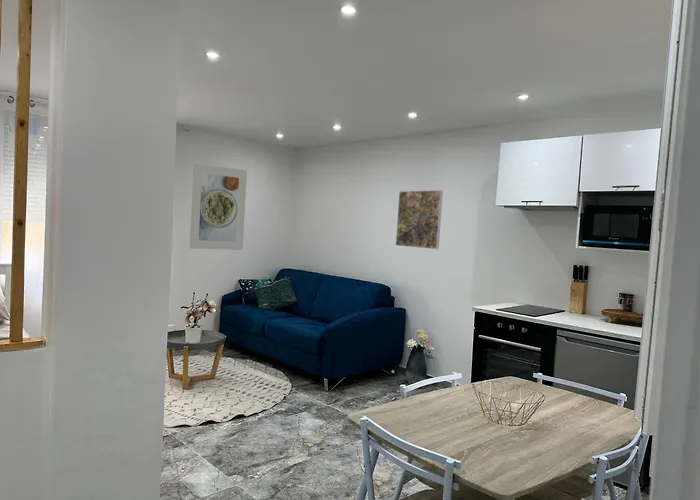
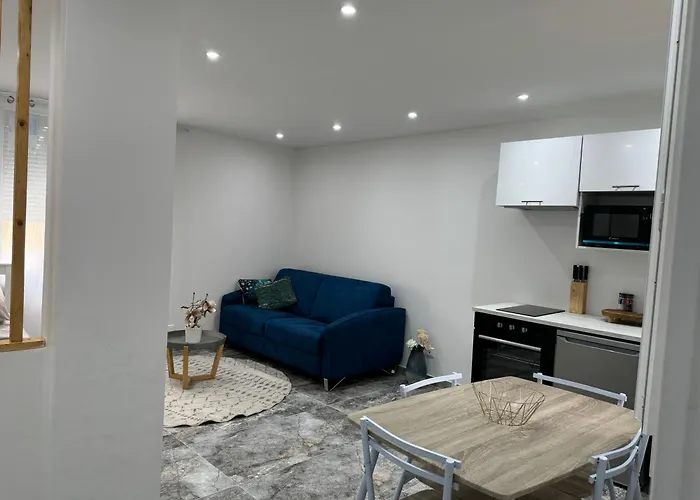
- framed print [395,189,444,250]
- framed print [188,163,248,251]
